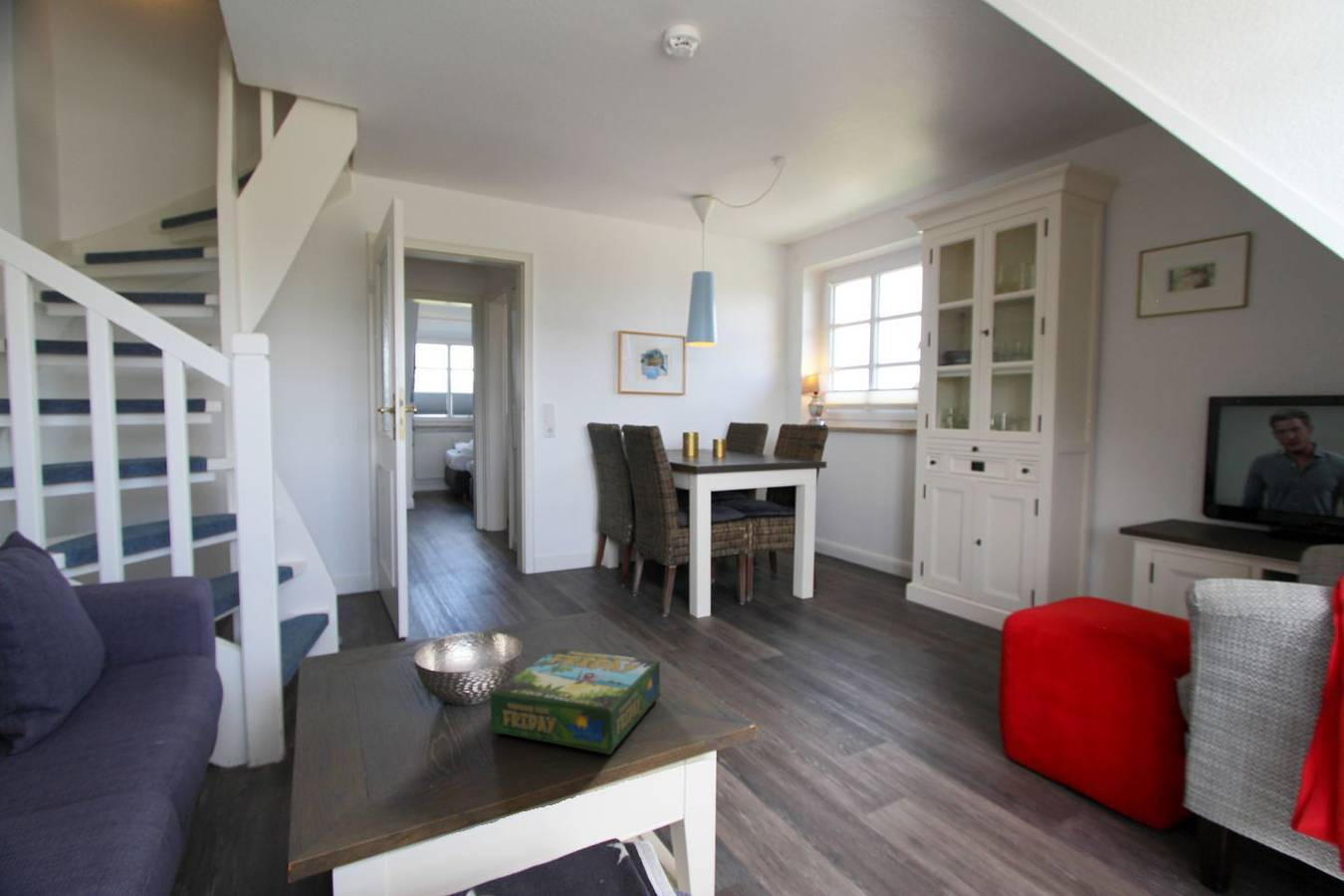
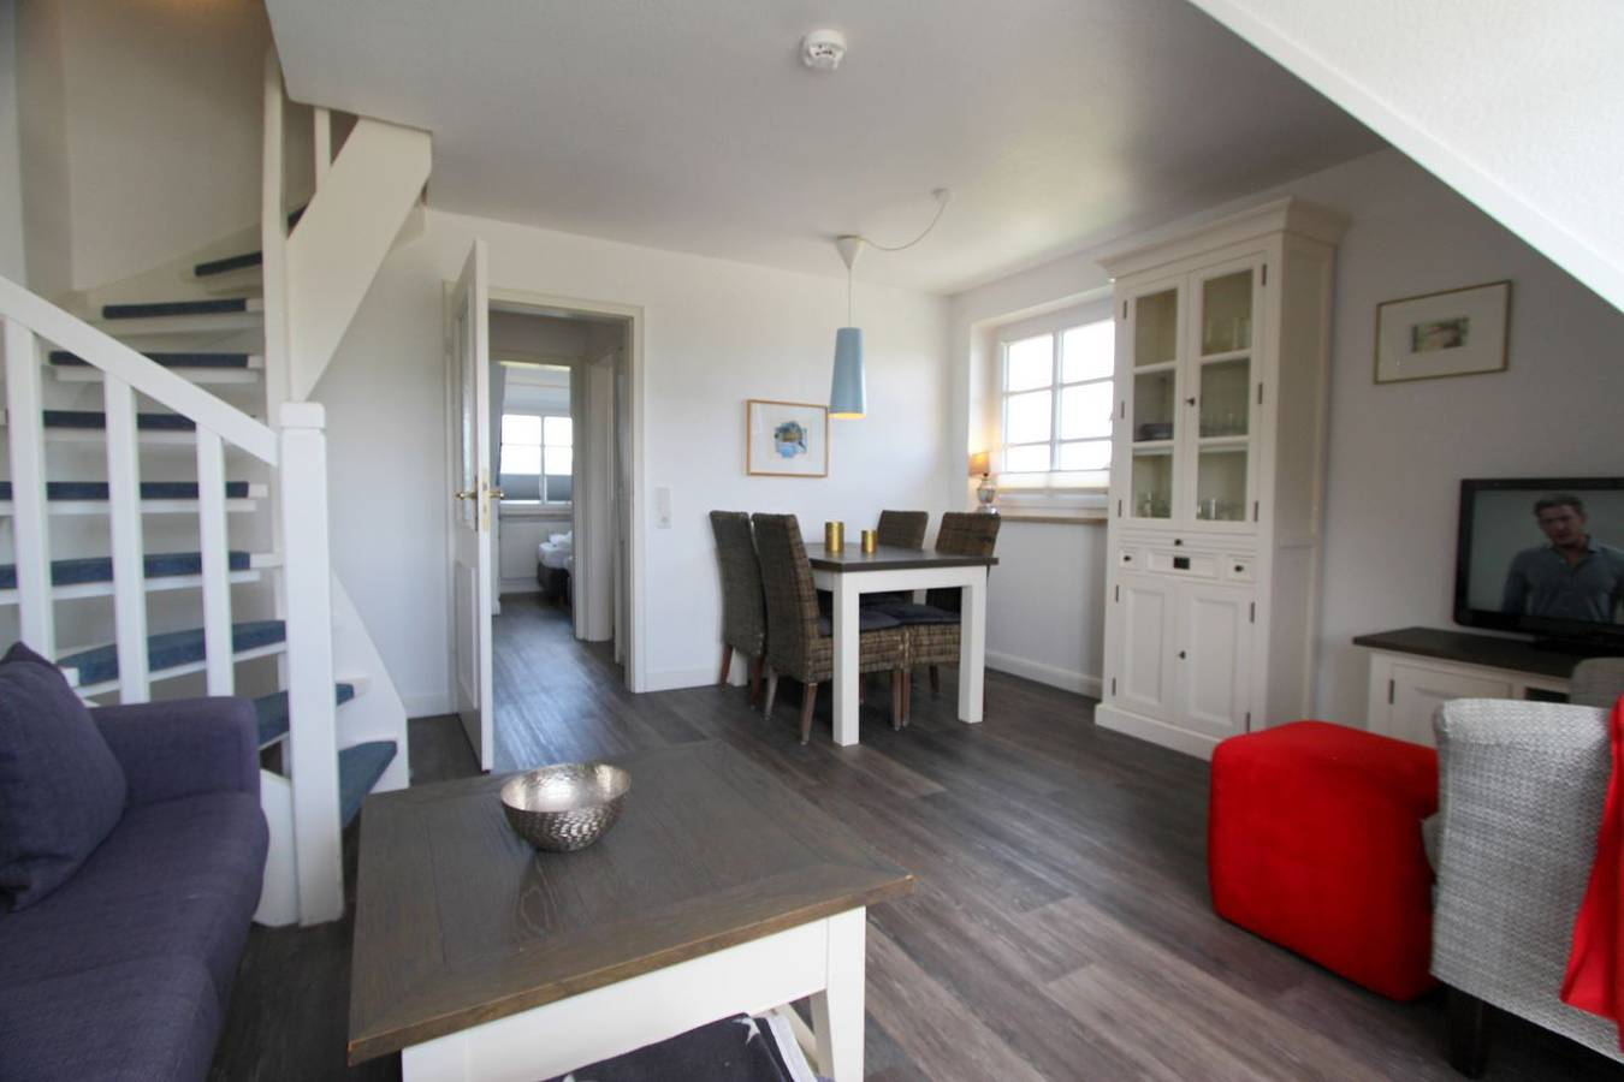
- board game [489,647,661,756]
